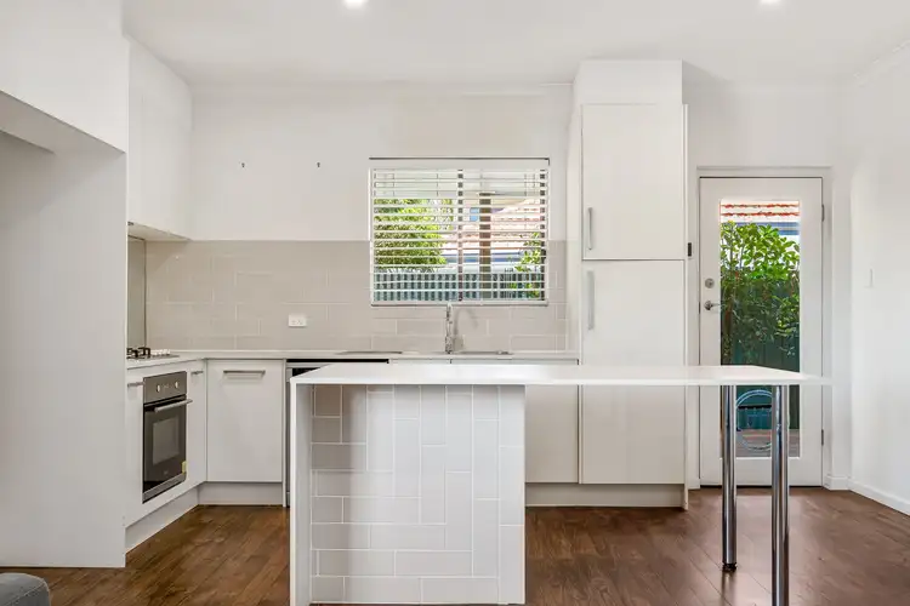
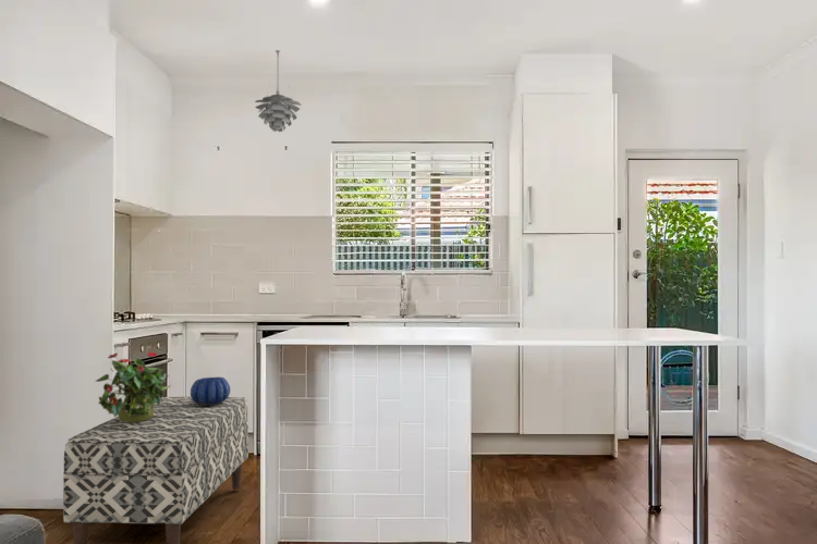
+ decorative bowl [190,376,231,405]
+ potted plant [94,350,172,422]
+ pendant light [254,49,303,133]
+ bench [62,396,249,544]
